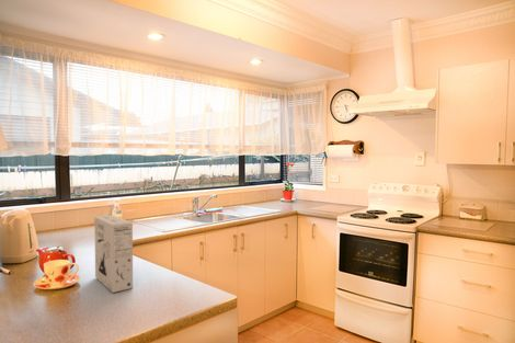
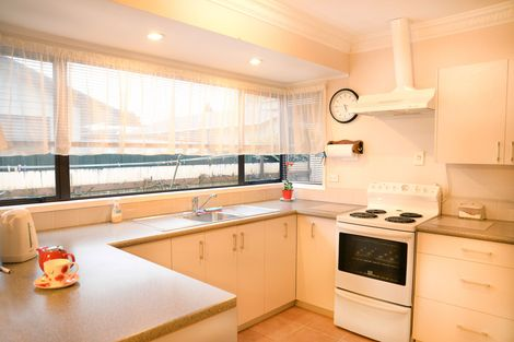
- cereal box [93,214,134,294]
